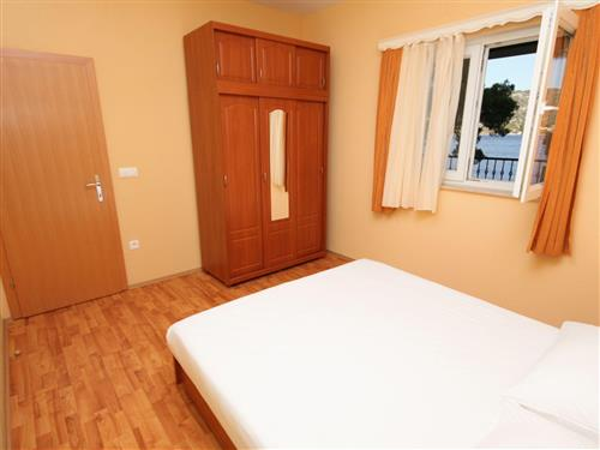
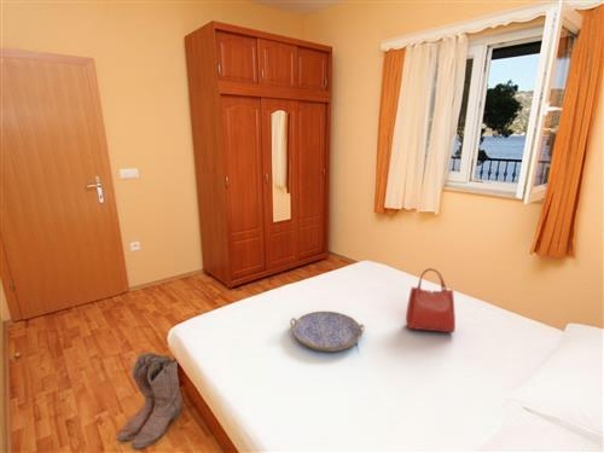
+ boots [116,350,184,449]
+ serving tray [289,310,366,353]
+ handbag [405,267,457,333]
